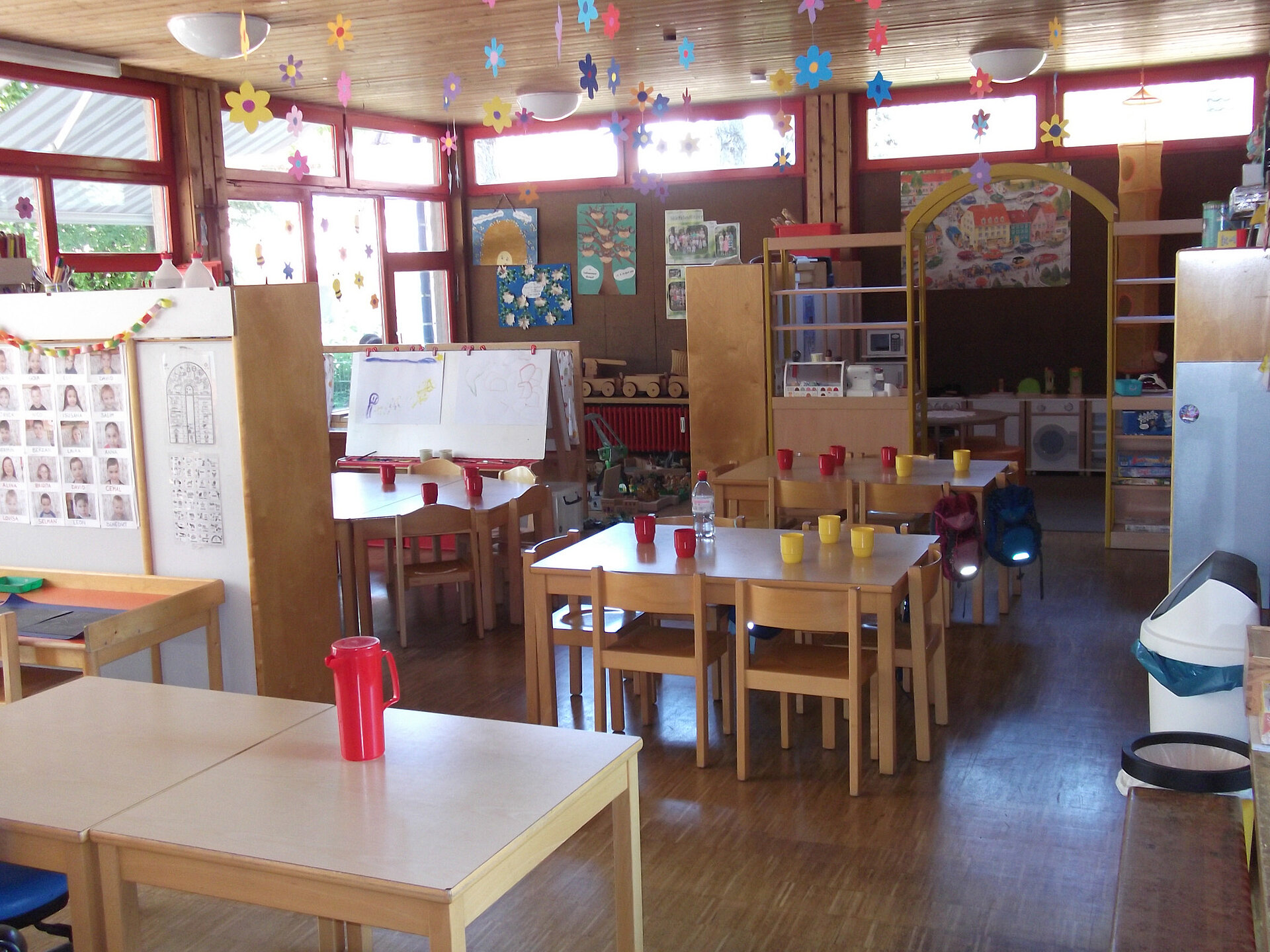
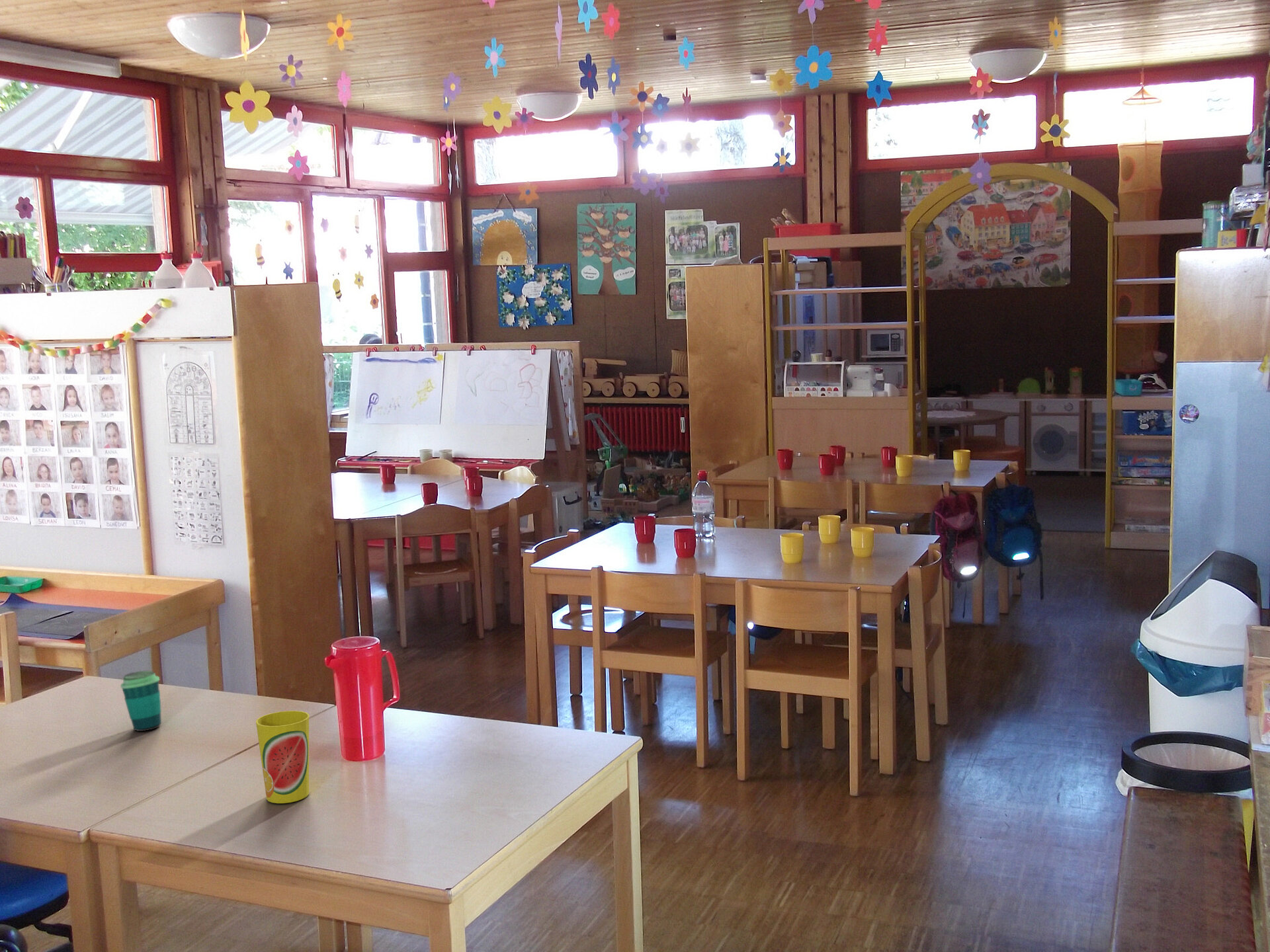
+ cup [255,710,310,804]
+ cup [120,670,162,732]
